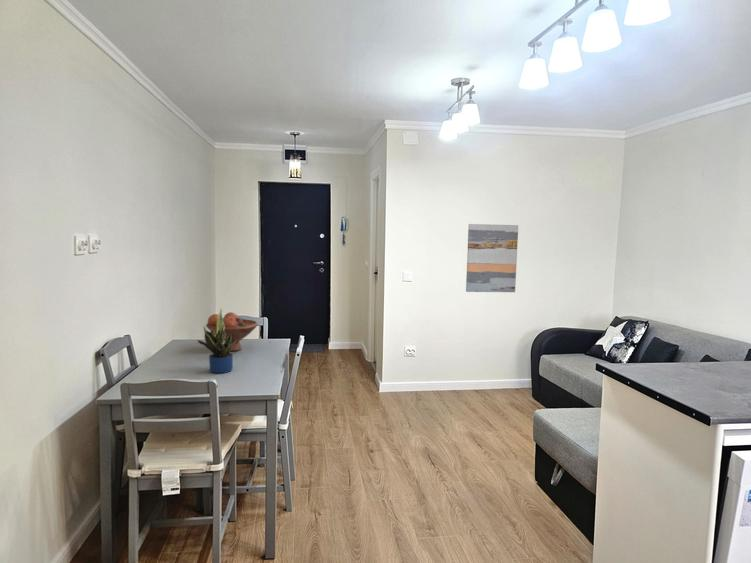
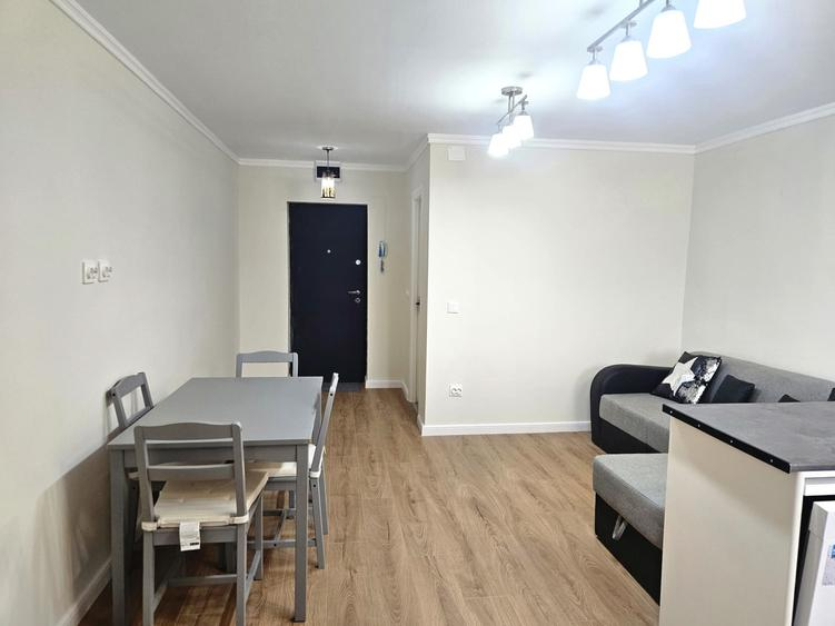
- fruit bowl [205,311,259,352]
- potted plant [196,308,238,374]
- wall art [465,223,519,293]
